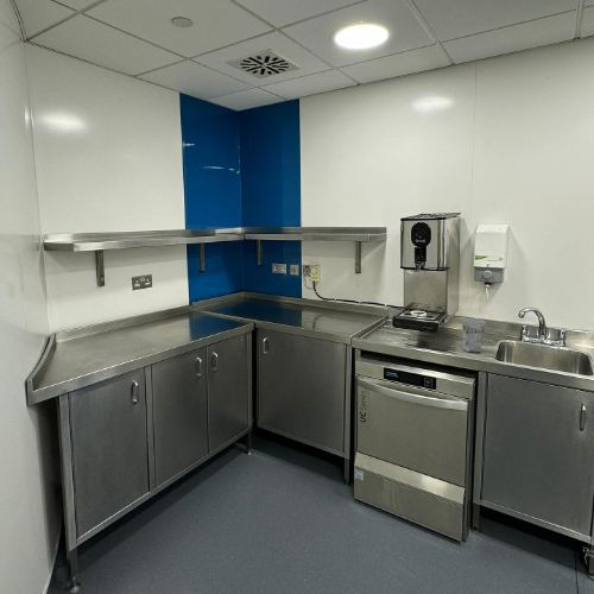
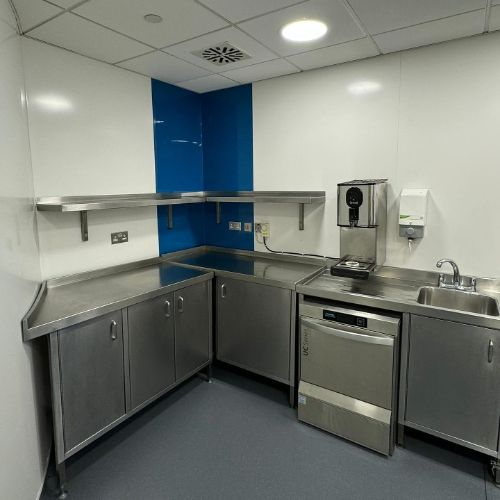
- cup [461,318,487,354]
